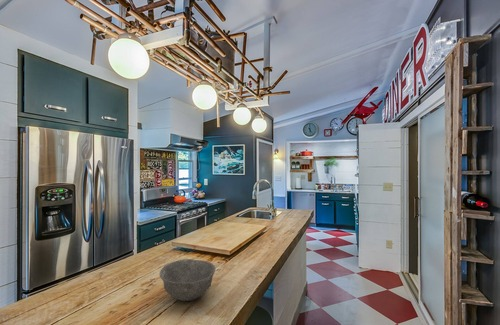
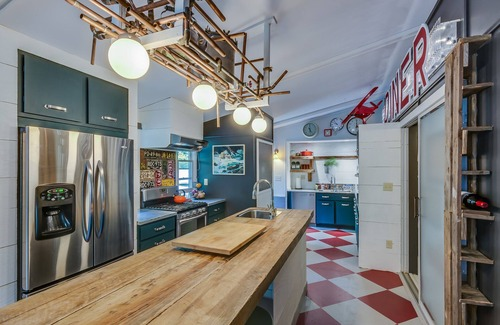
- bowl [159,258,216,302]
